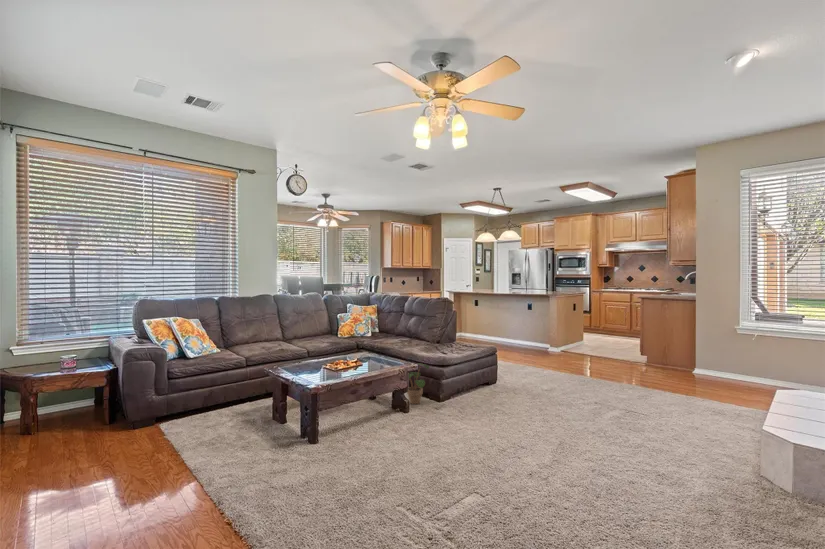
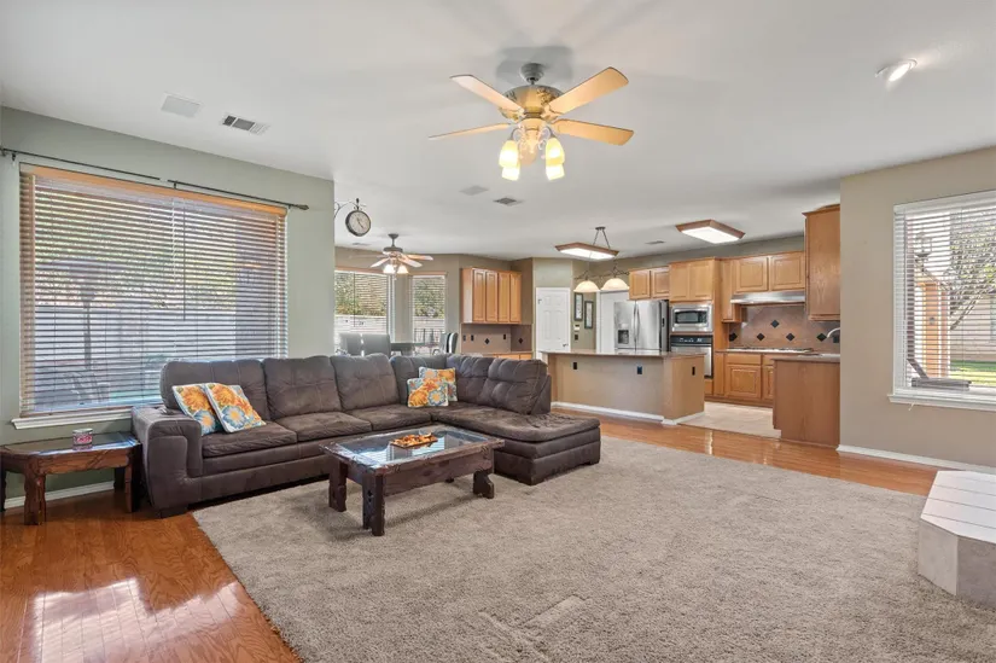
- potted plant [406,362,430,405]
